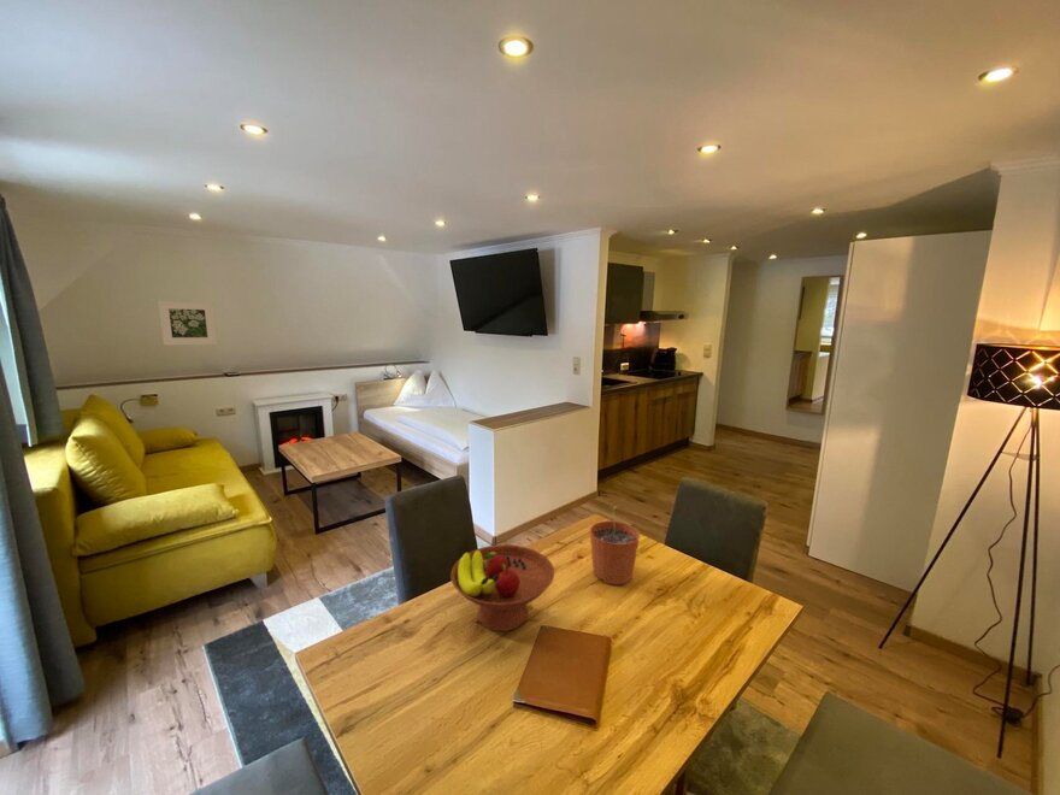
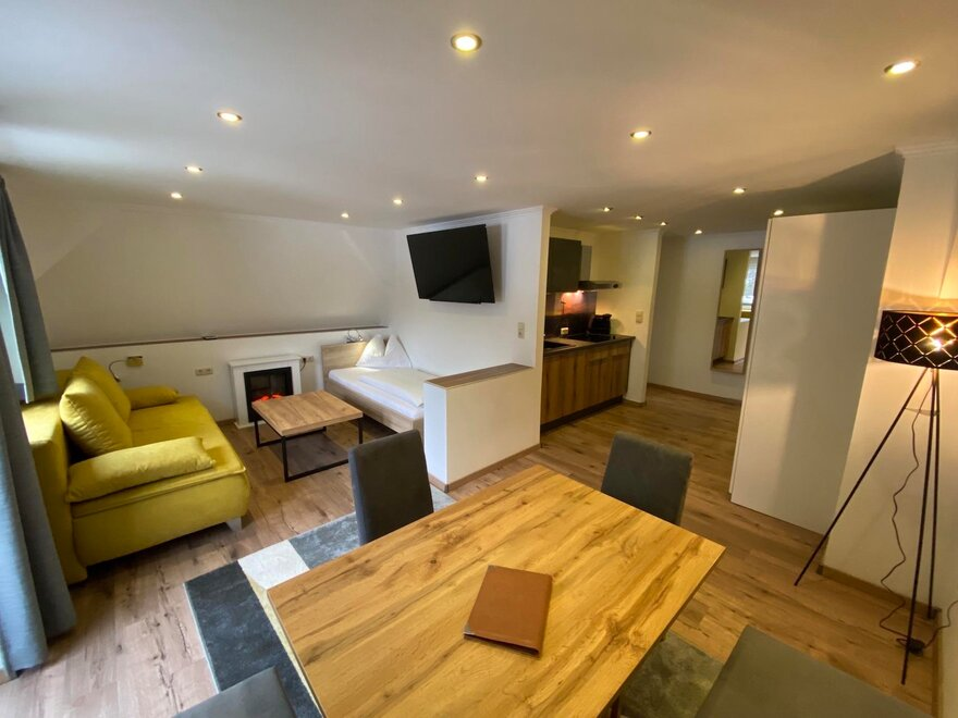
- fruit bowl [449,543,555,632]
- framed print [157,300,218,346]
- plant pot [589,505,641,585]
